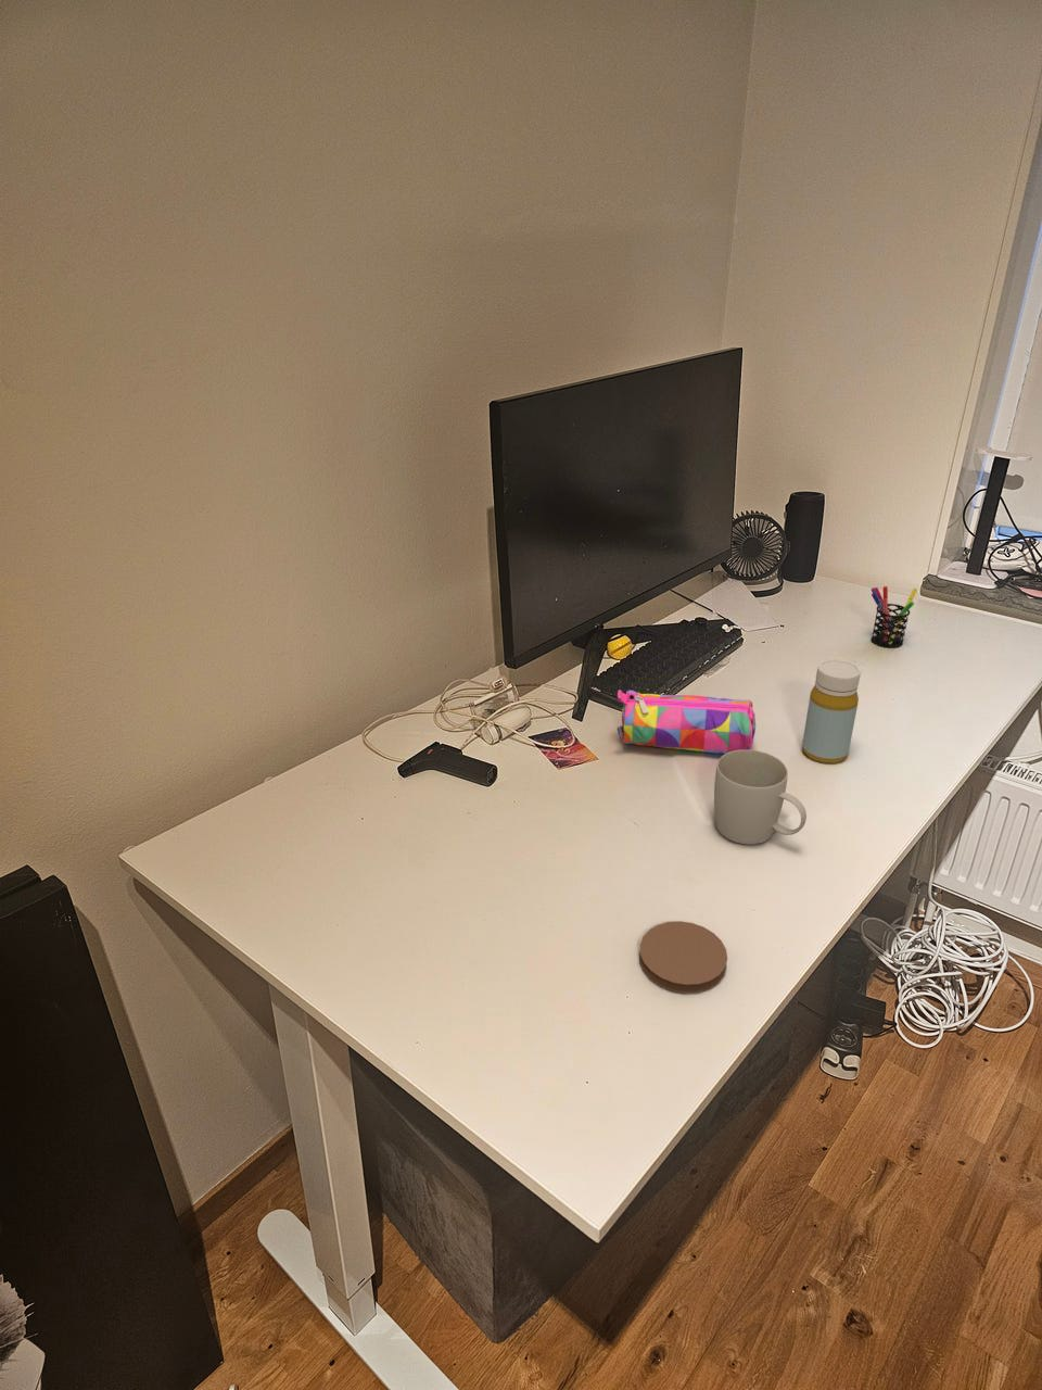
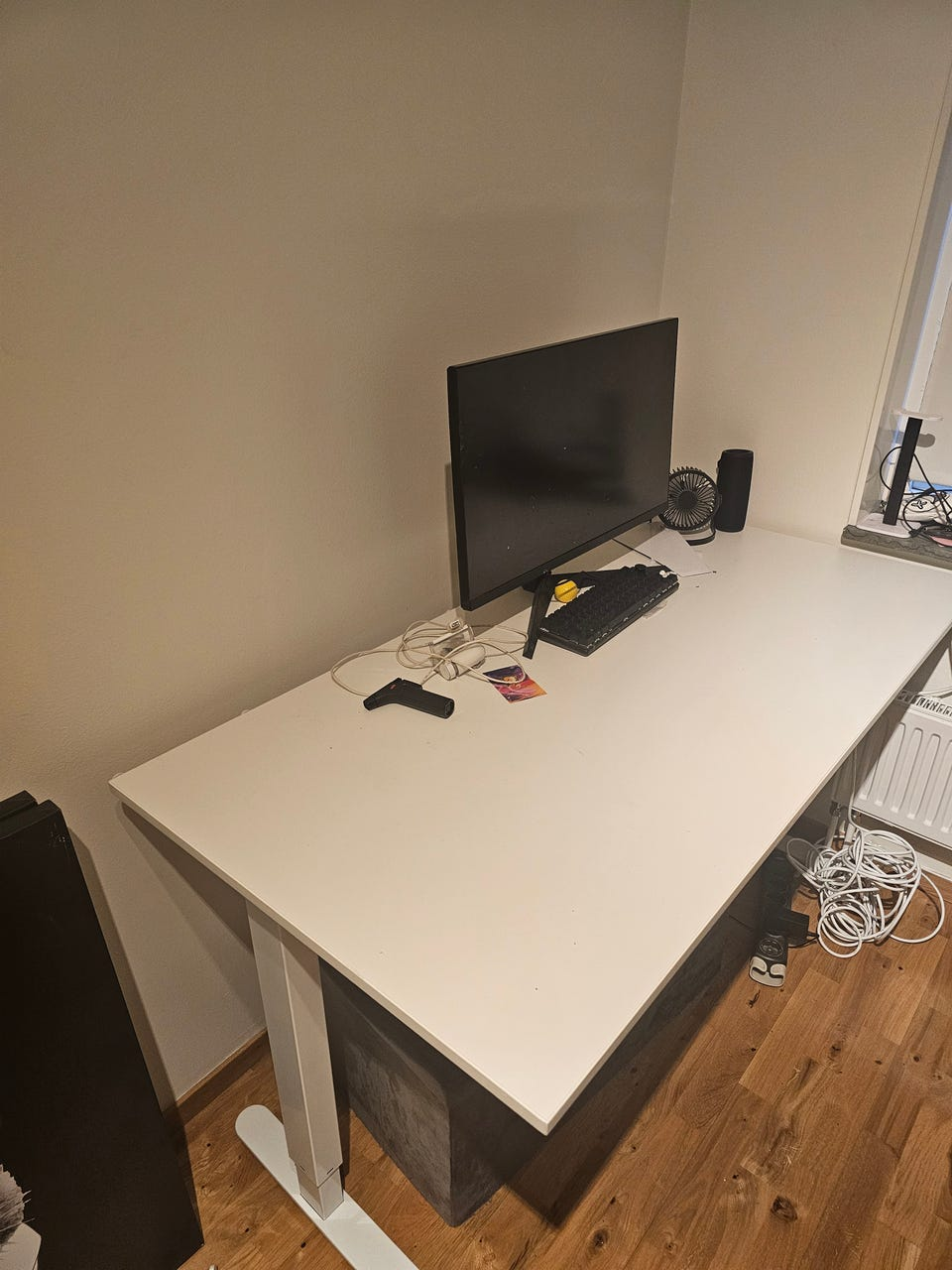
- bottle [801,659,861,765]
- coaster [638,919,728,995]
- mug [714,750,808,845]
- pencil case [615,688,756,755]
- pen holder [869,586,918,649]
